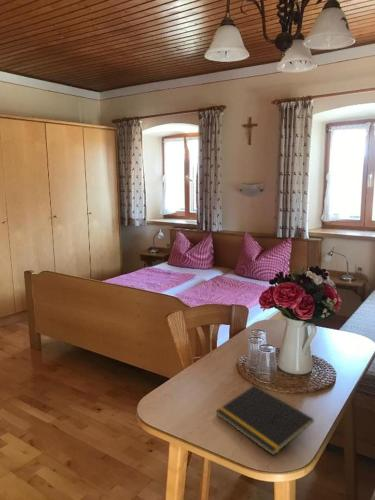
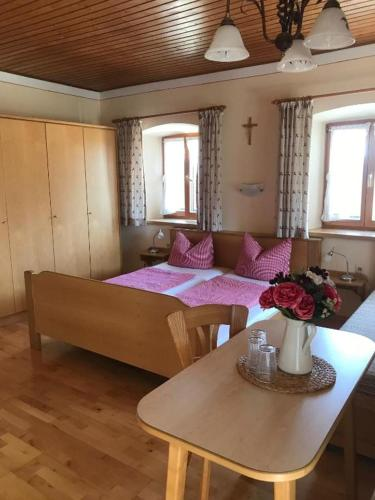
- notepad [215,384,315,457]
